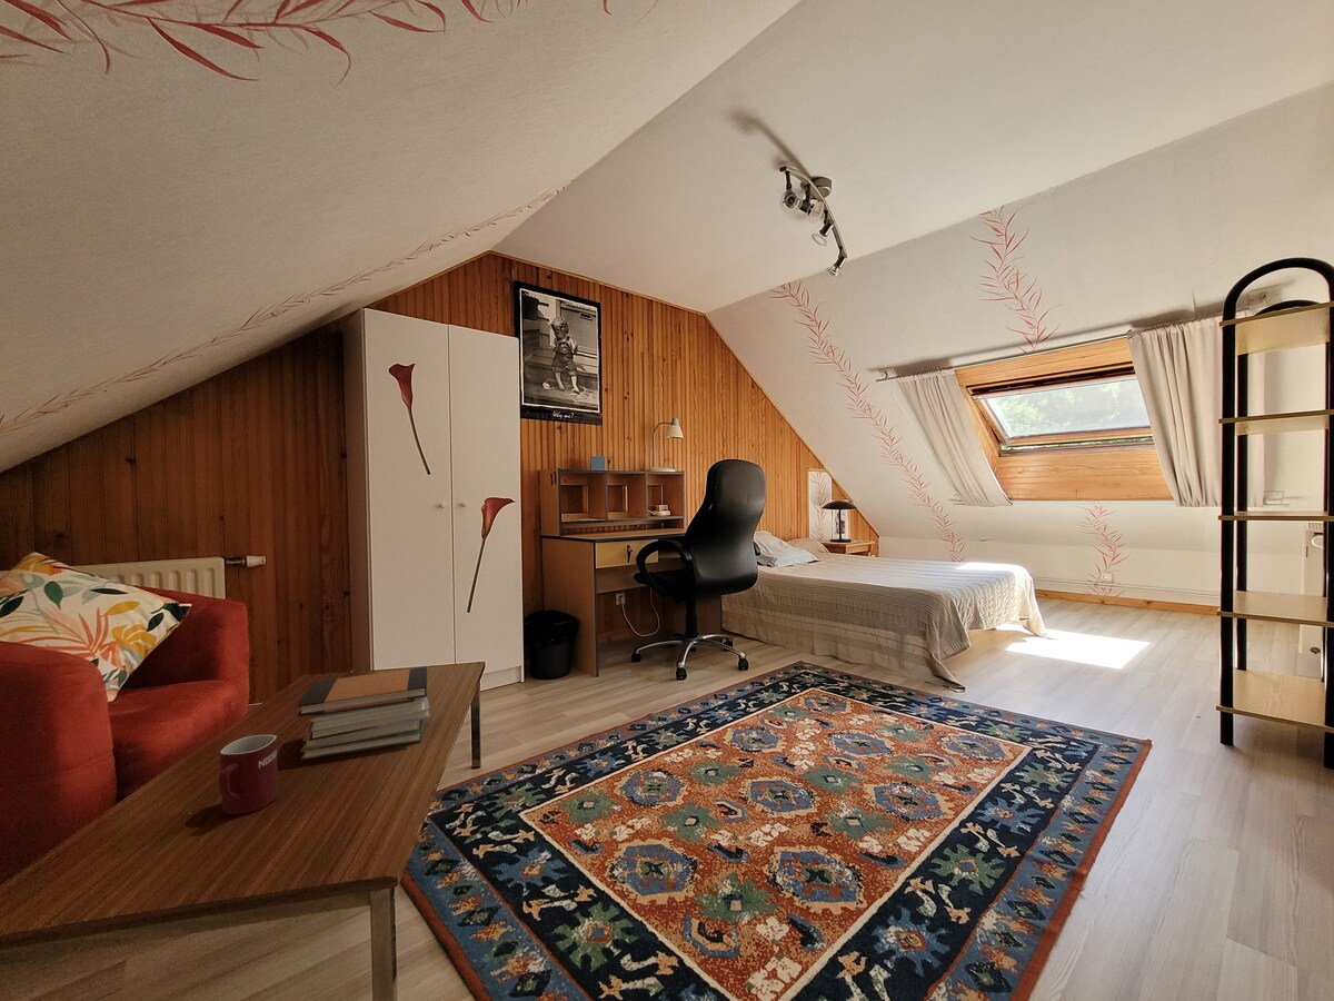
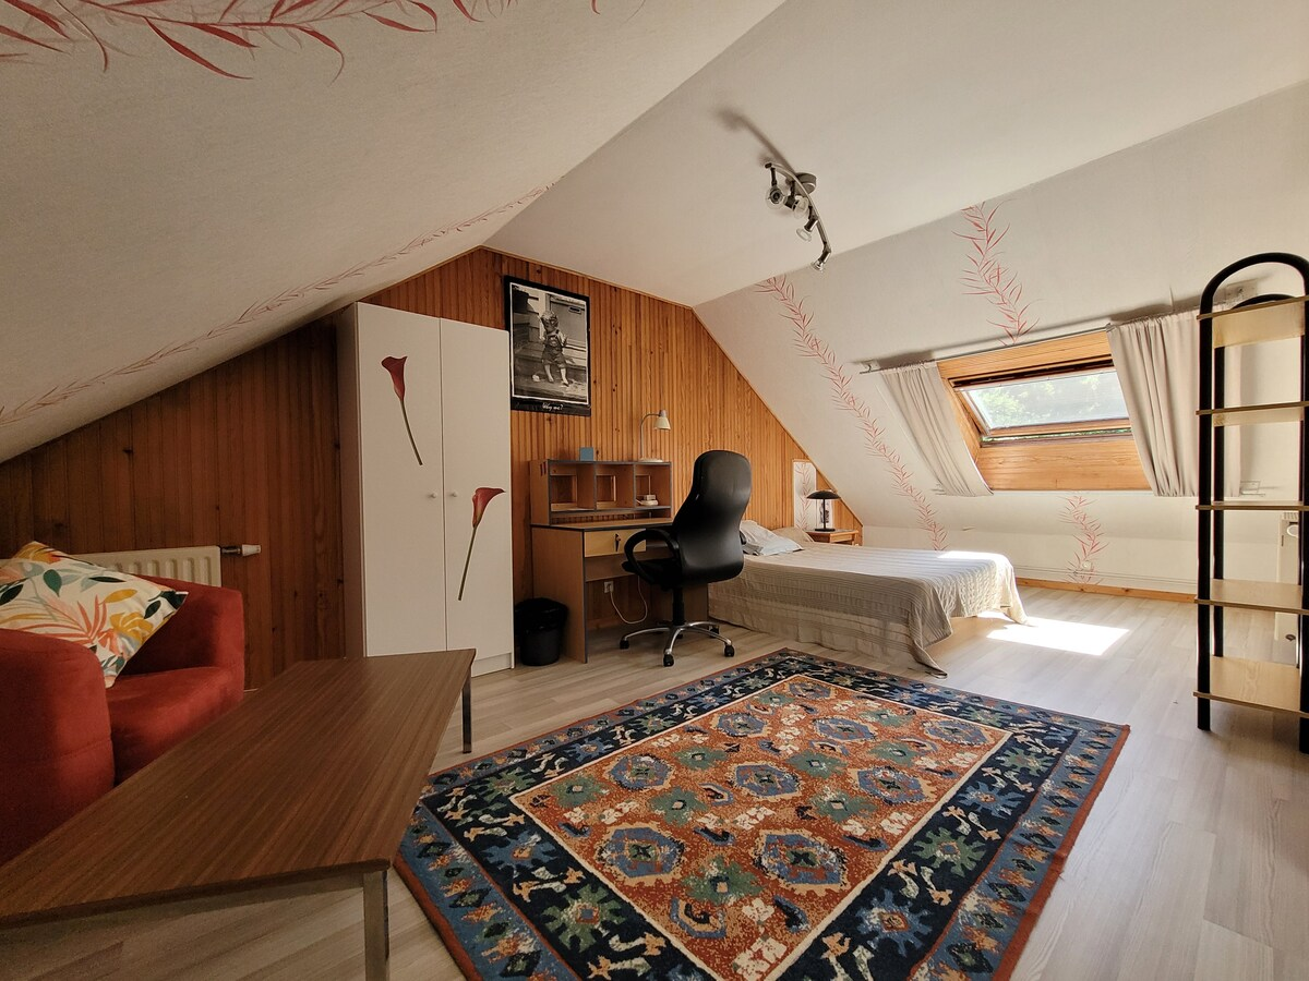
- mug [218,734,279,815]
- book stack [297,665,431,761]
